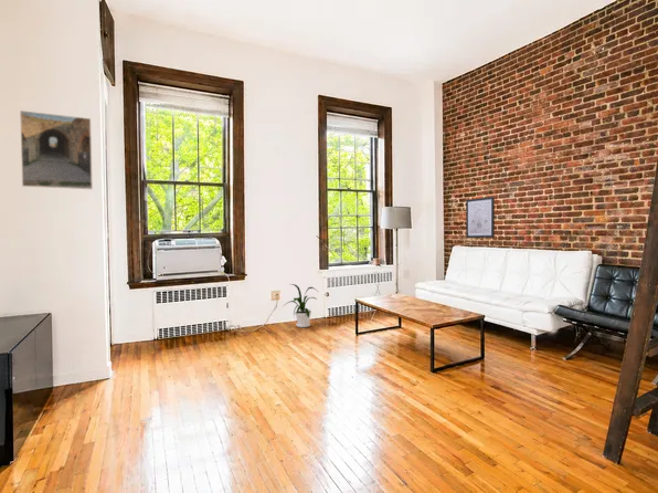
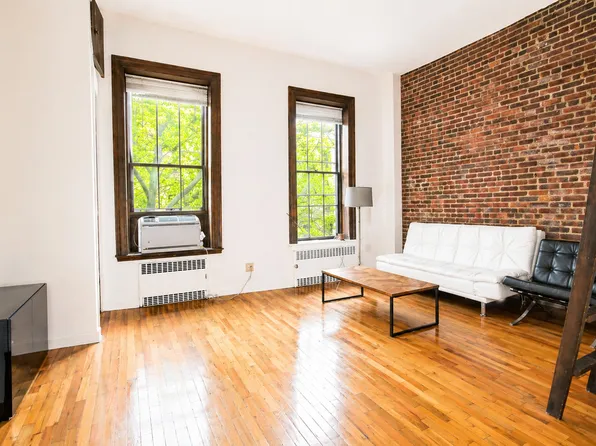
- wall art [465,196,496,239]
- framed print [19,109,94,190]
- house plant [284,283,318,328]
